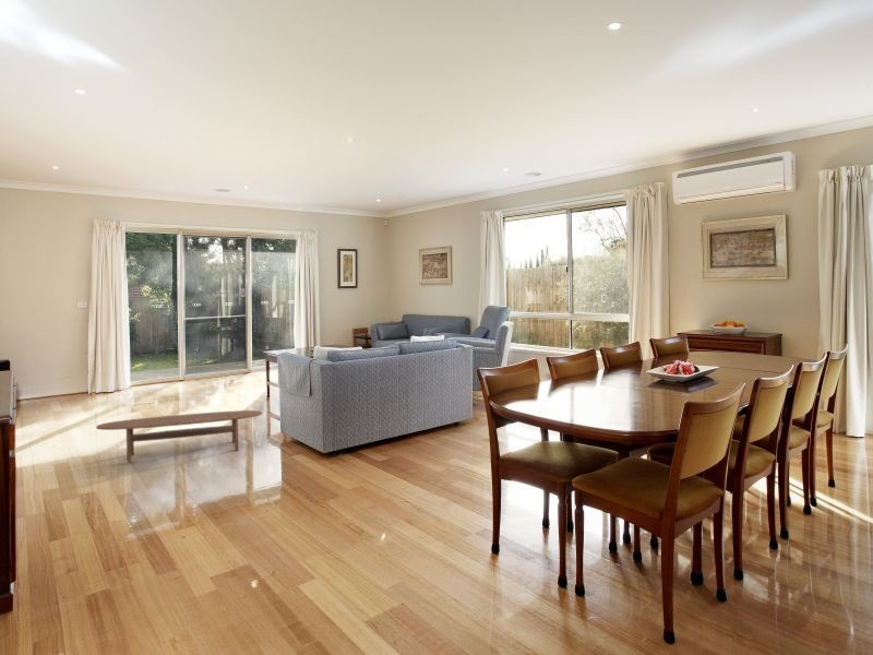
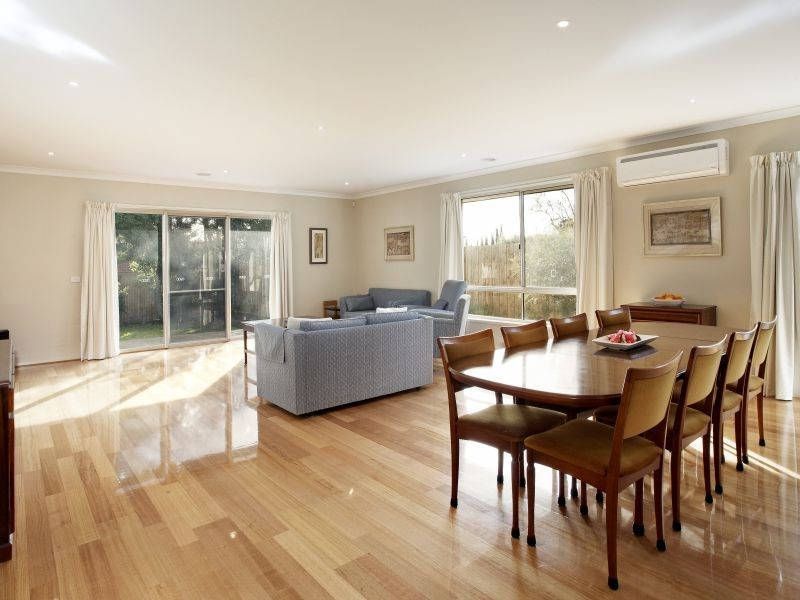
- coffee table [95,409,263,464]
